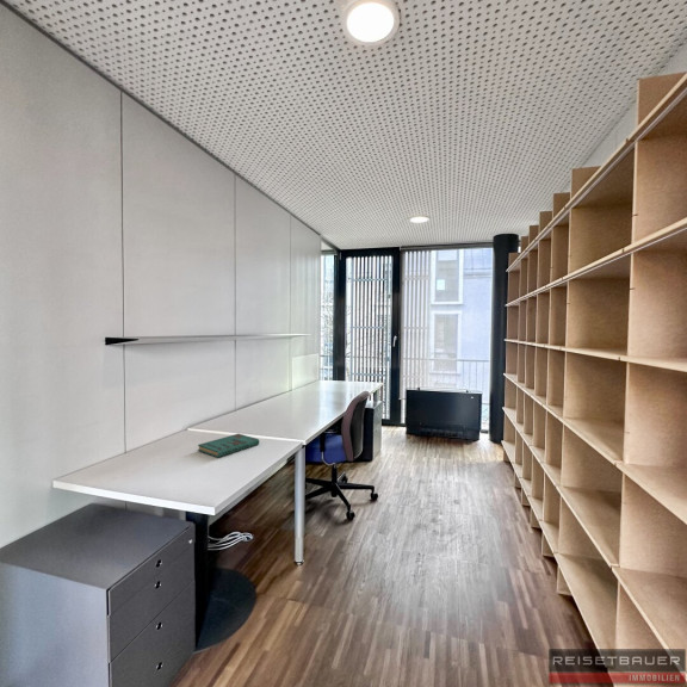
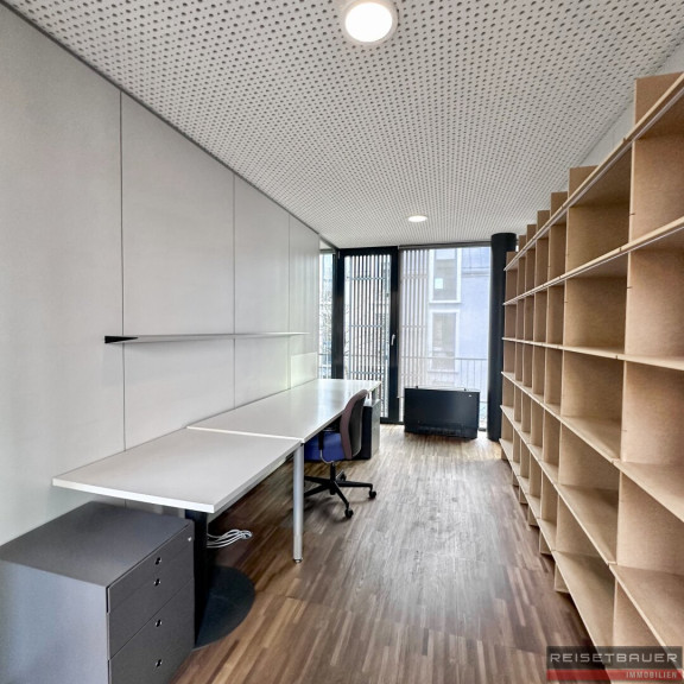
- book [197,433,260,458]
